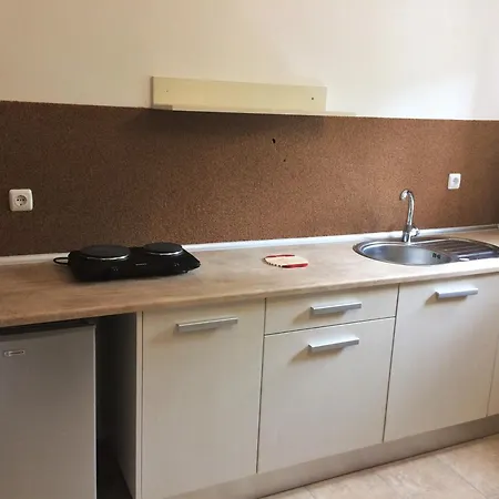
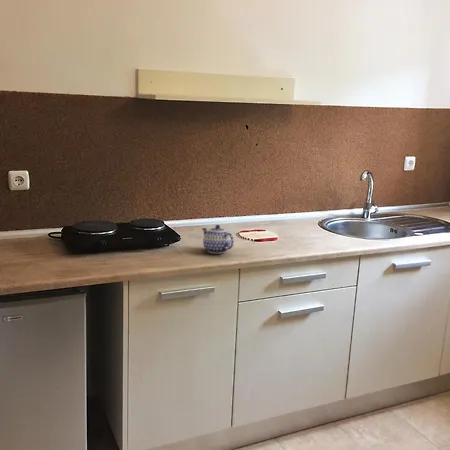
+ teapot [201,224,235,255]
